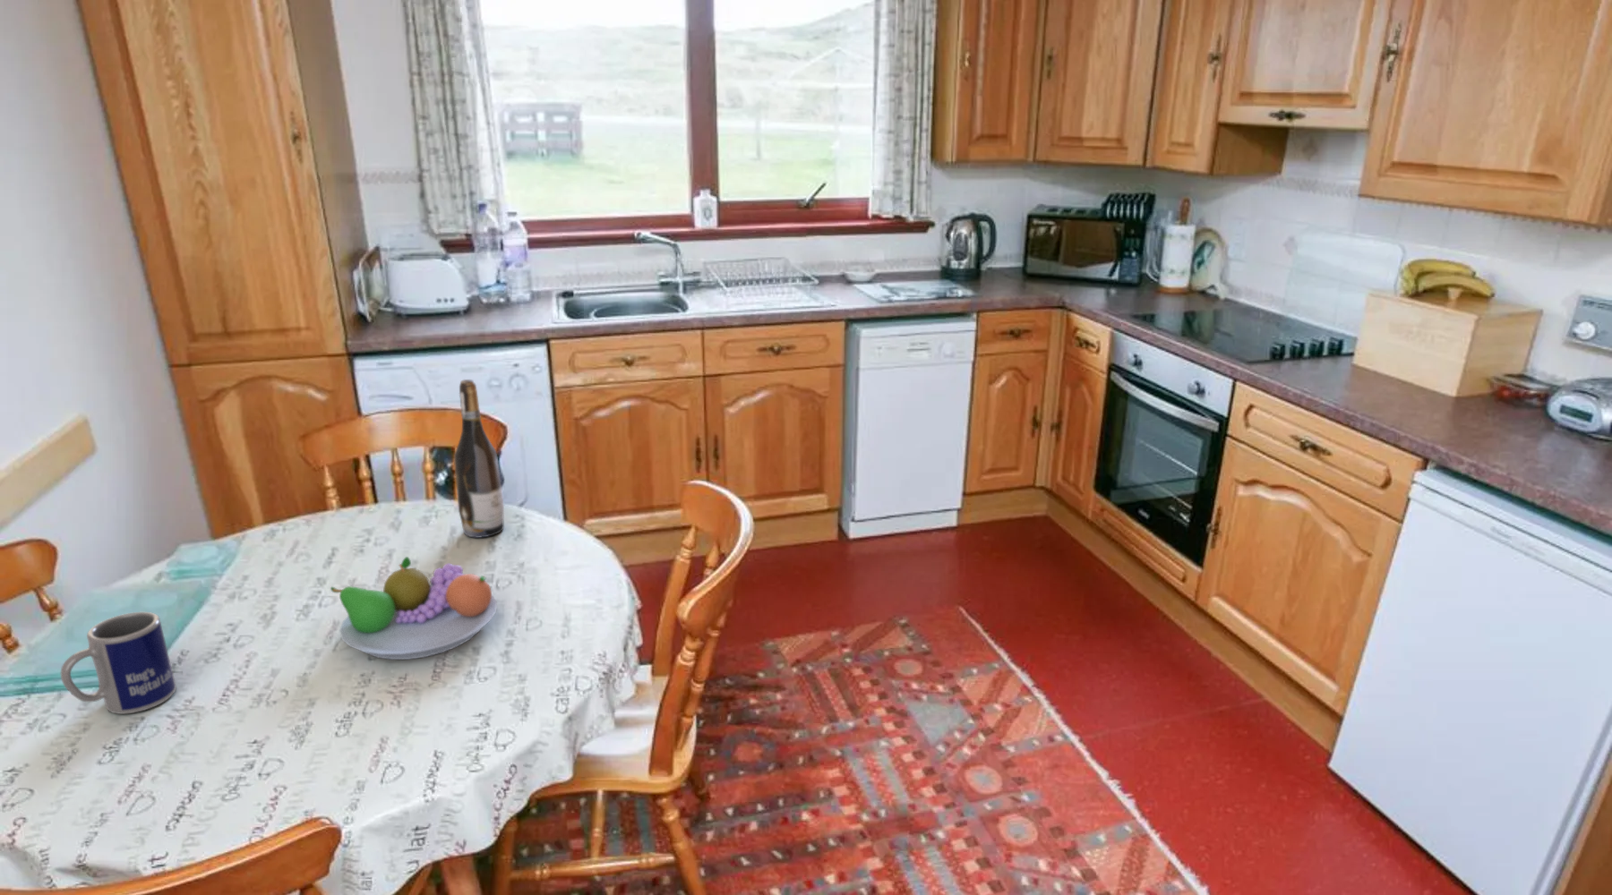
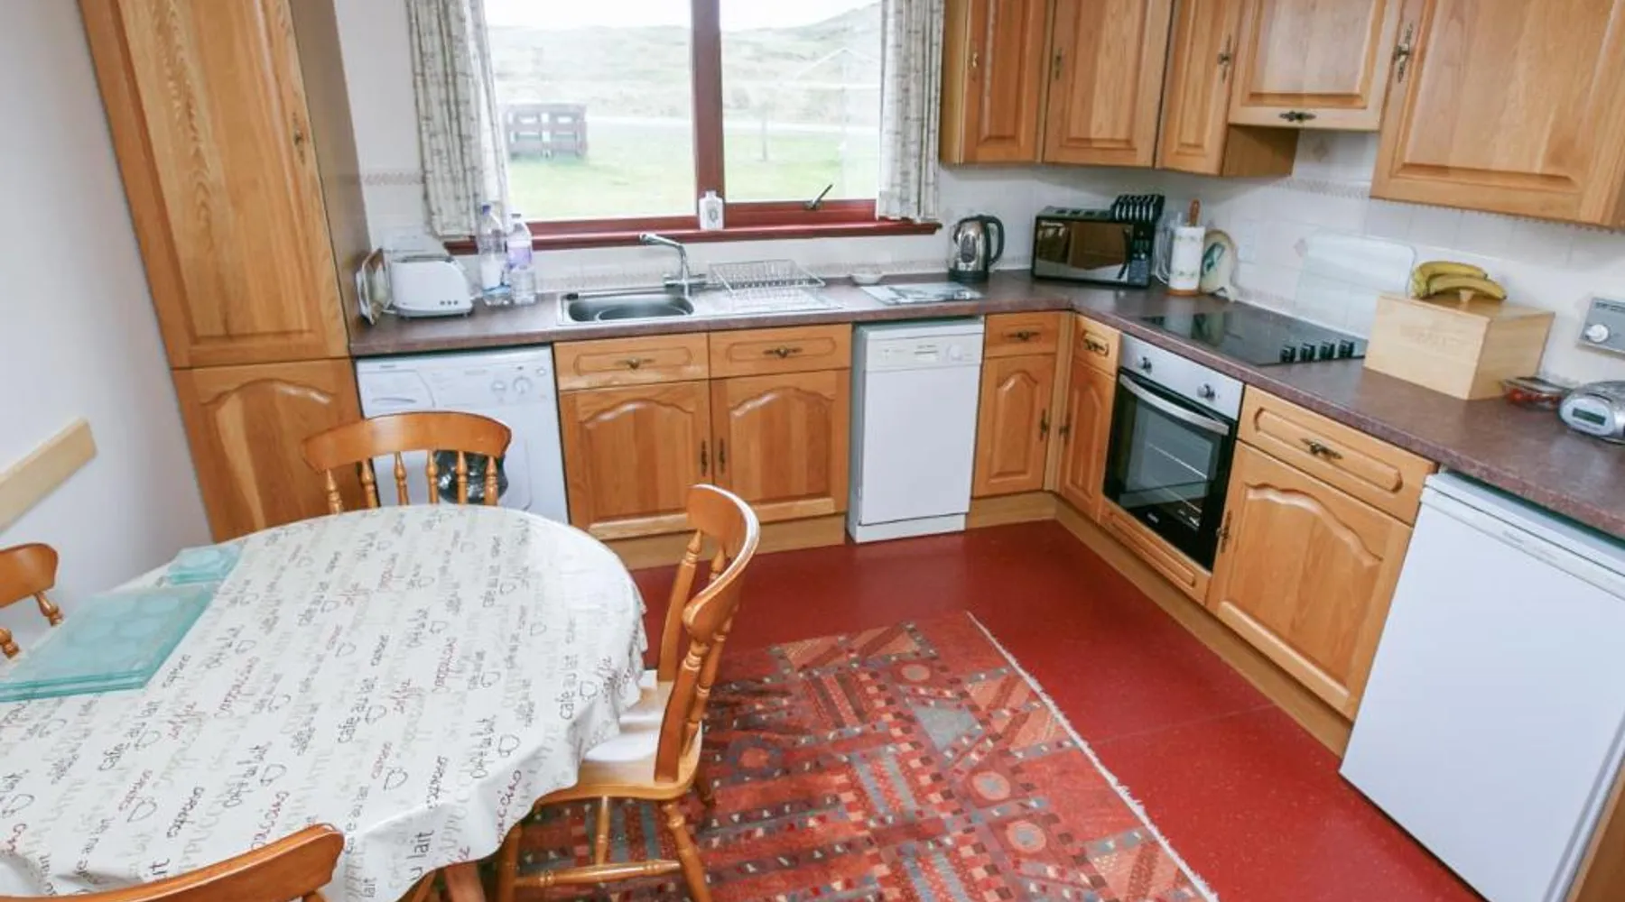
- fruit bowl [330,556,498,660]
- mug [60,612,178,715]
- wine bottle [453,378,505,539]
